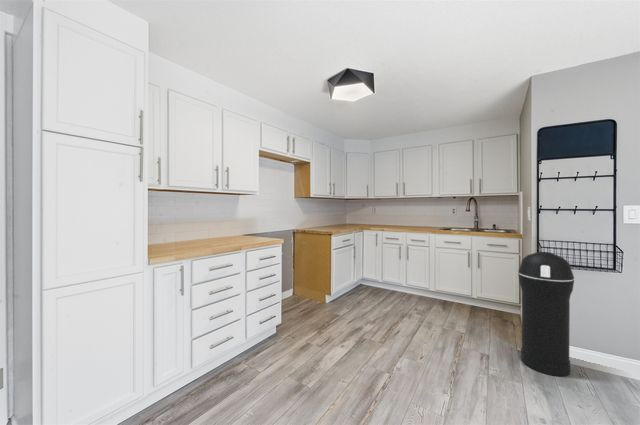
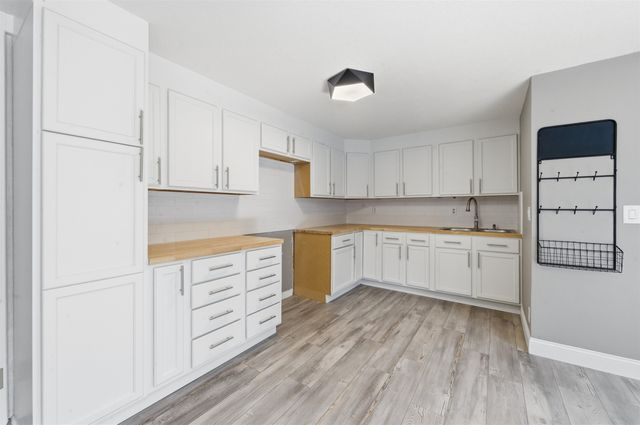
- trash can [517,251,575,377]
